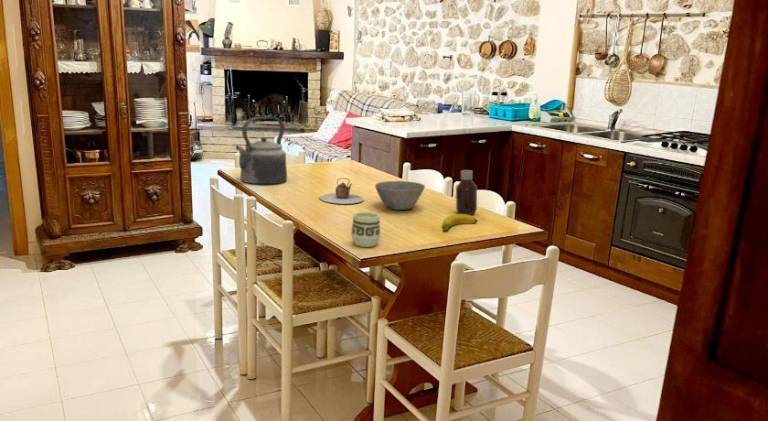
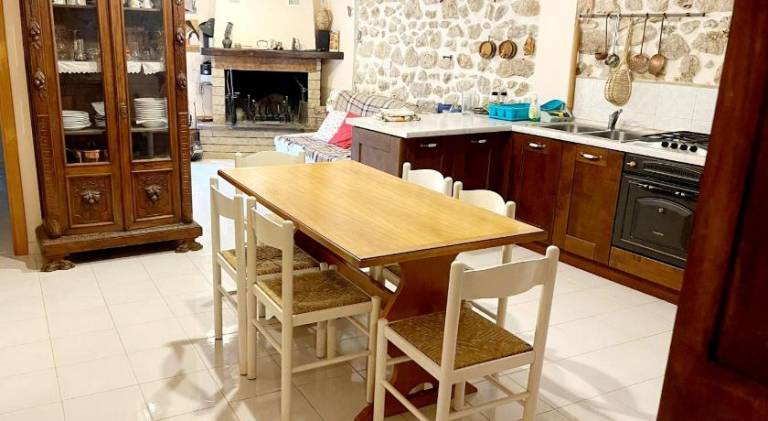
- kettle [235,116,288,185]
- teapot [318,177,365,205]
- banana [441,213,479,233]
- cup [350,211,382,248]
- bowl [374,180,426,211]
- bottle [455,169,478,216]
